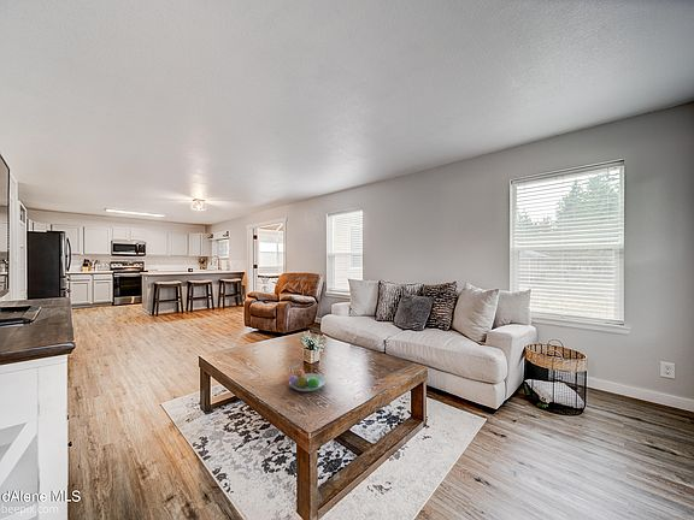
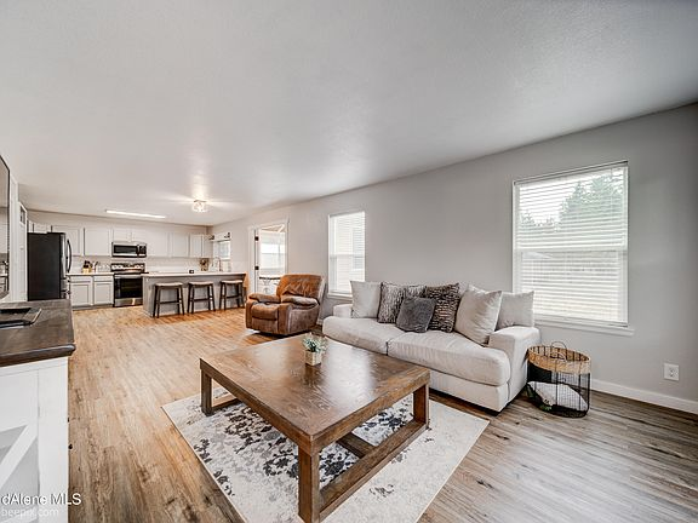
- fruit bowl [288,367,328,392]
